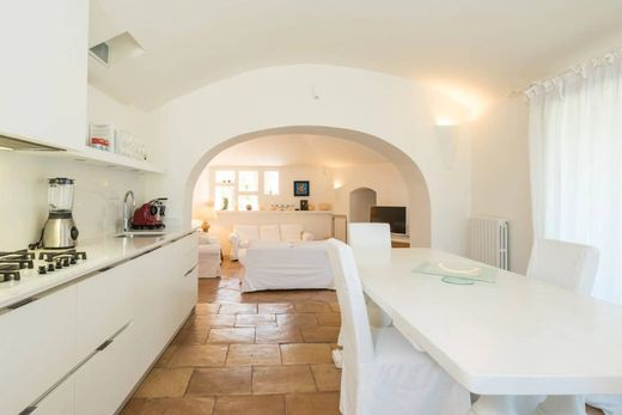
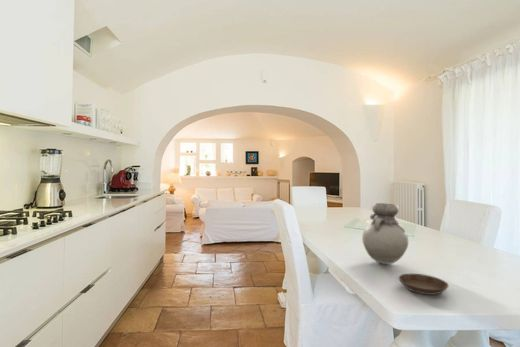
+ saucer [397,273,450,296]
+ vase [361,202,409,265]
